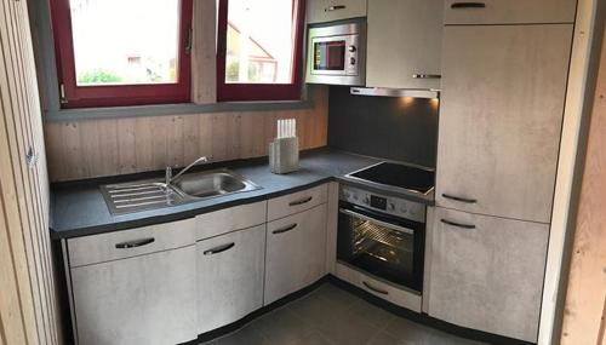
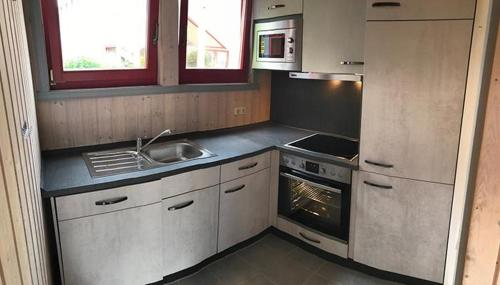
- knife block [268,117,299,174]
